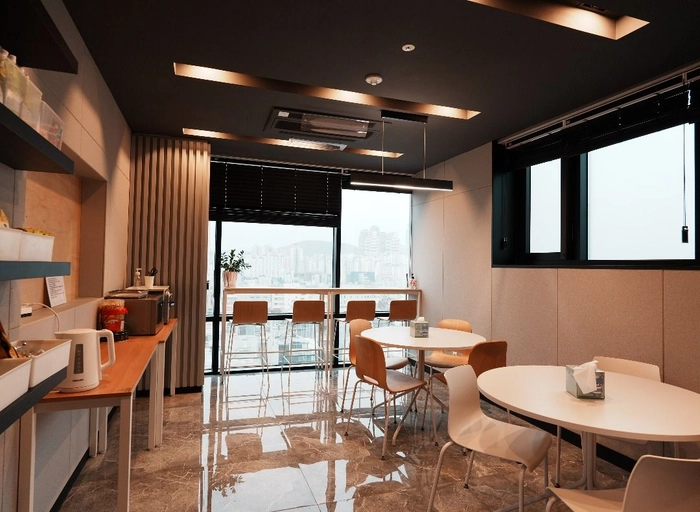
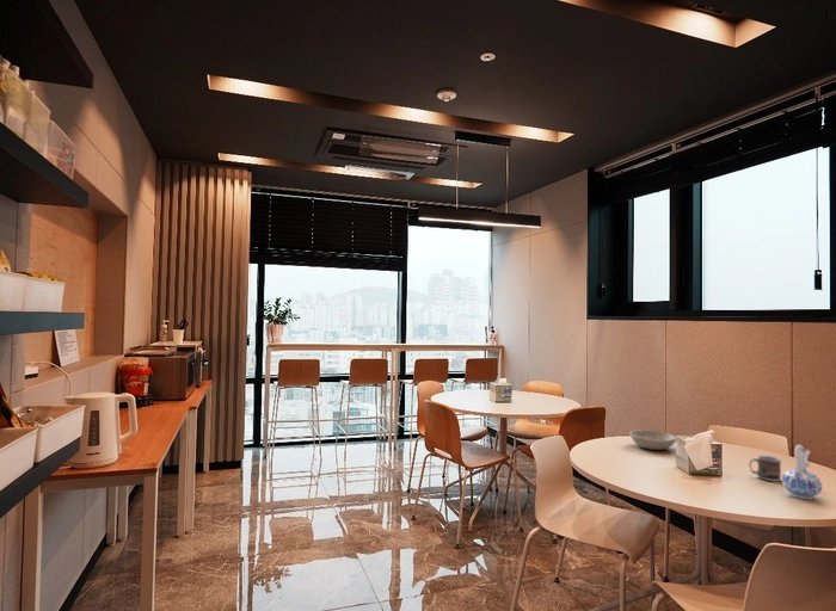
+ ceramic pitcher [781,444,823,500]
+ bowl [628,428,677,451]
+ cup [748,455,782,483]
